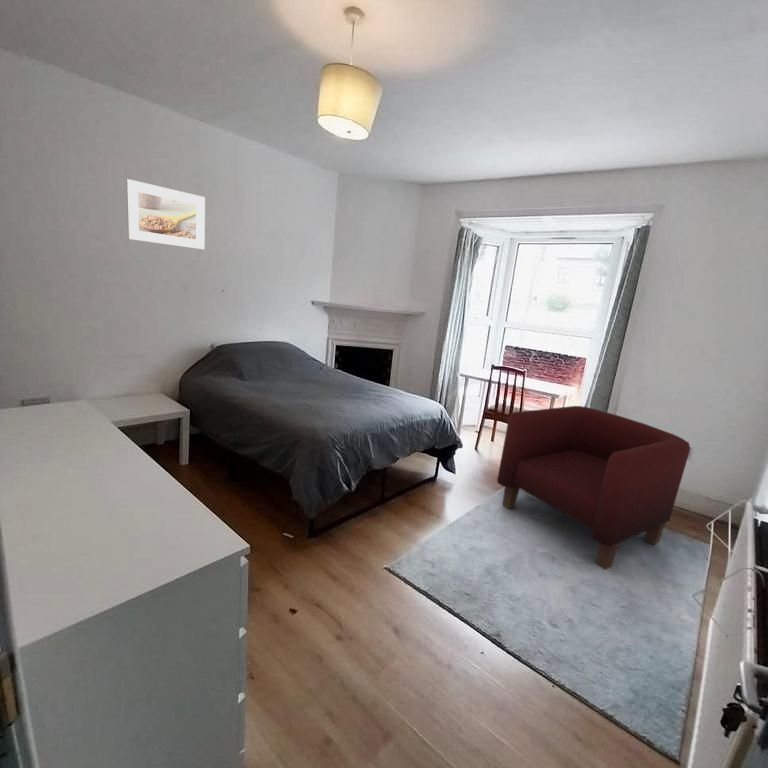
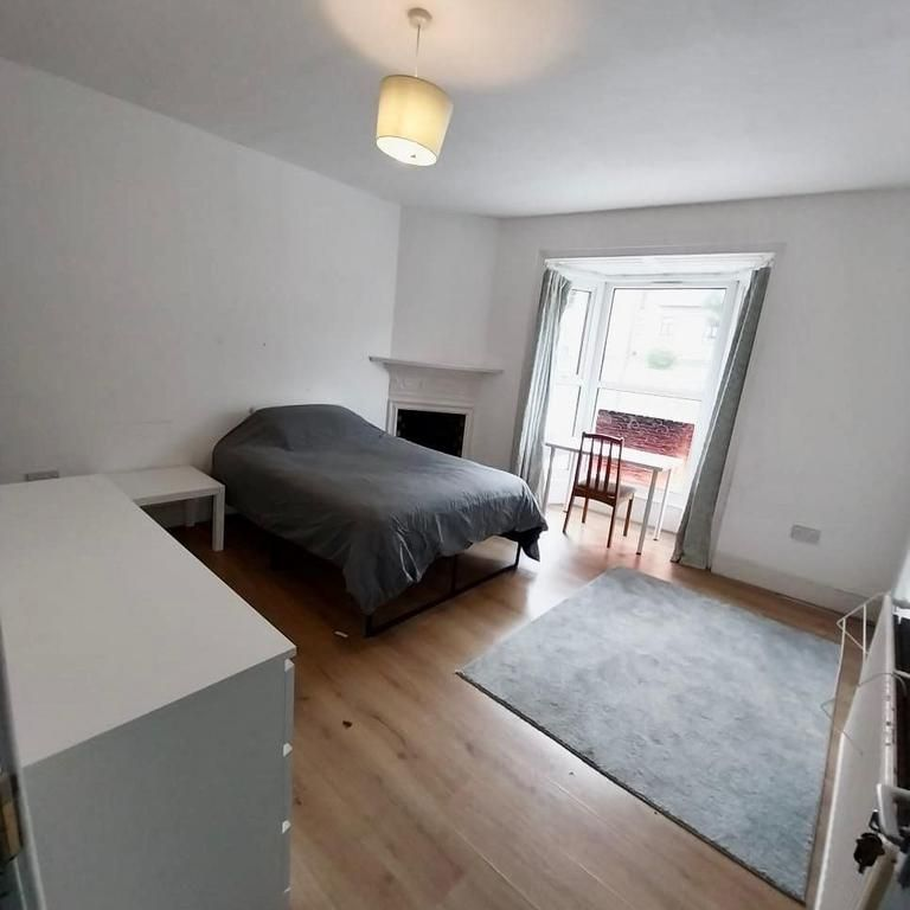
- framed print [125,178,206,250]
- armchair [496,405,691,571]
